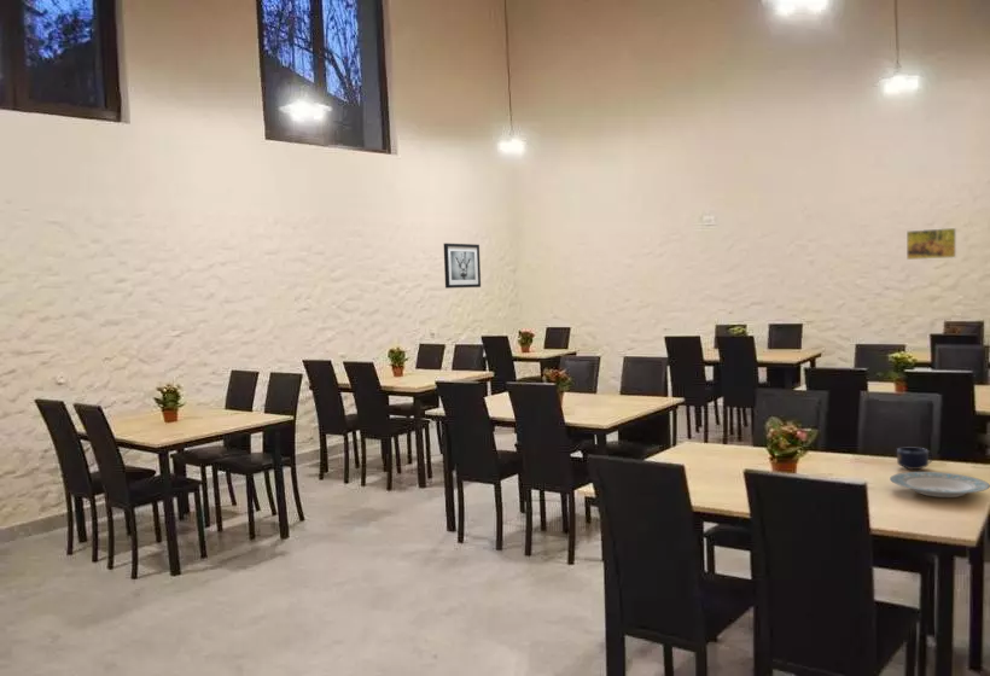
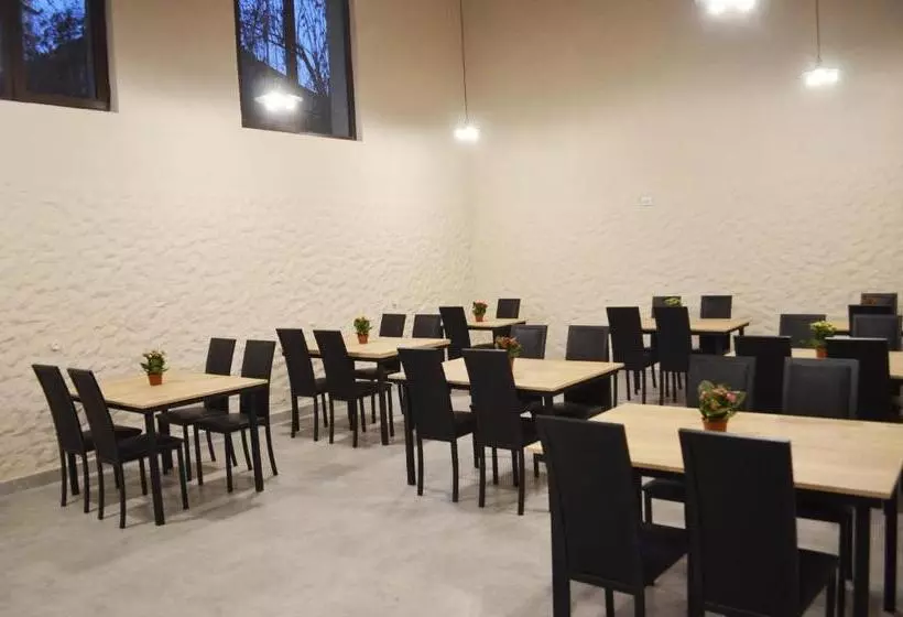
- plate [889,471,990,499]
- wall art [443,243,482,290]
- mug [896,447,933,471]
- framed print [905,227,957,261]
